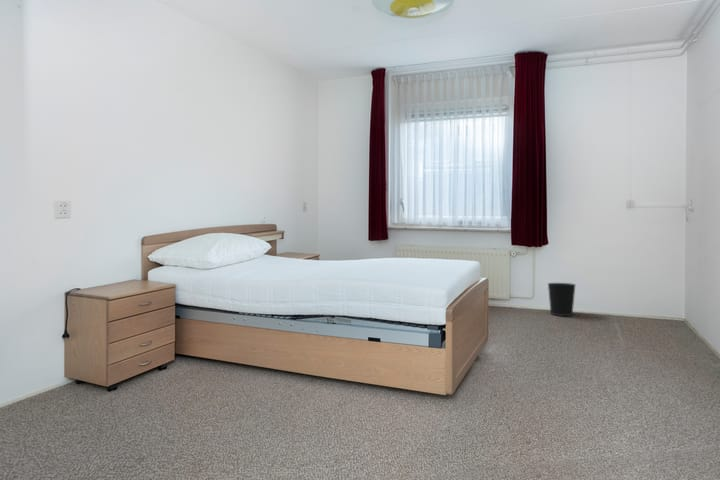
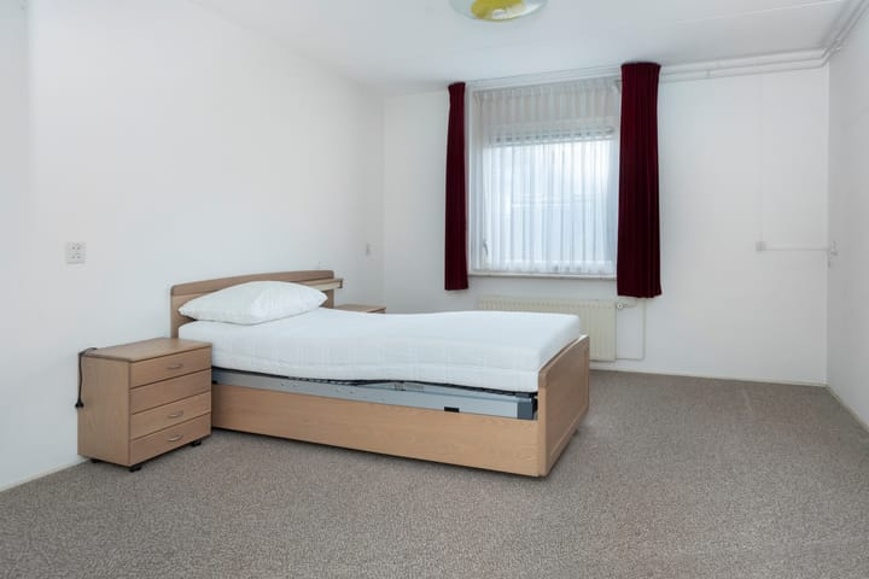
- wastebasket [547,282,577,317]
